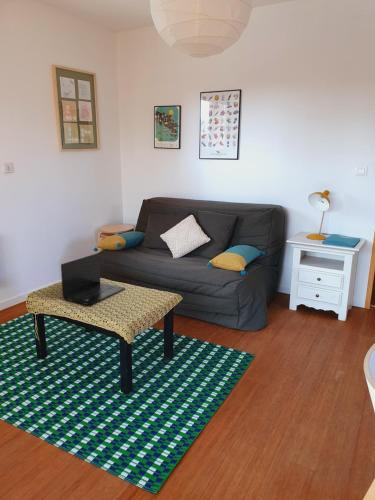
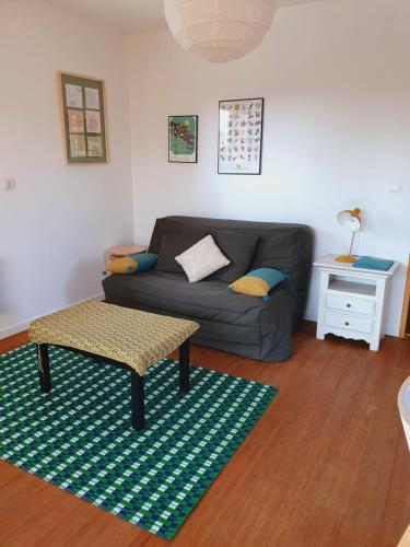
- laptop [60,252,126,306]
